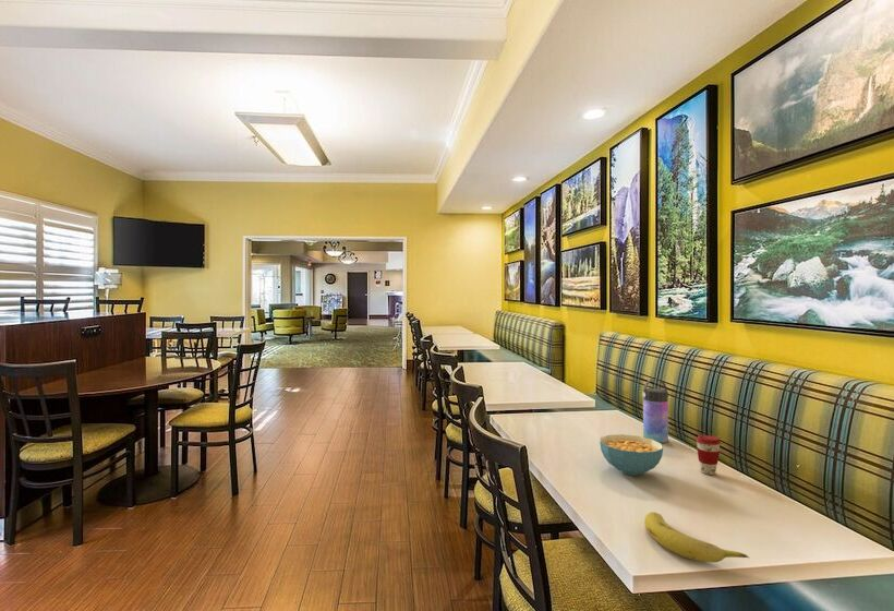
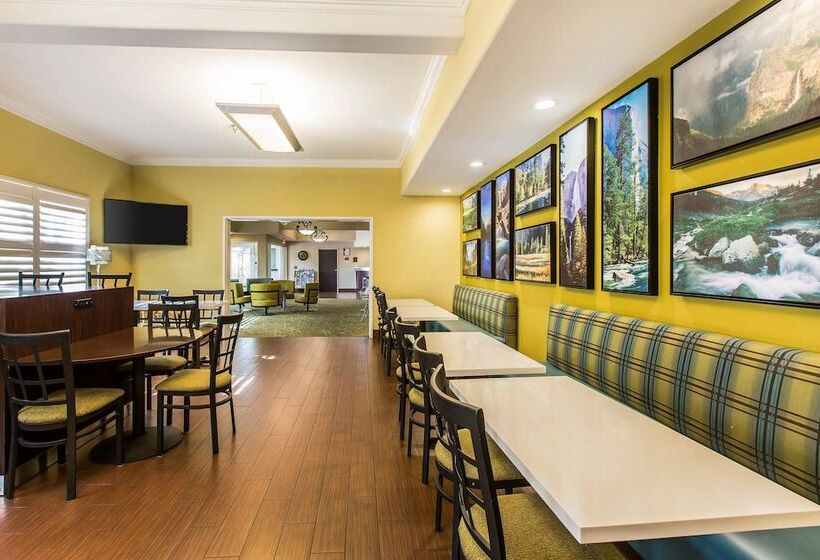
- water bottle [641,378,669,443]
- fruit [643,511,750,563]
- cereal bowl [599,433,664,476]
- coffee cup [694,434,722,476]
